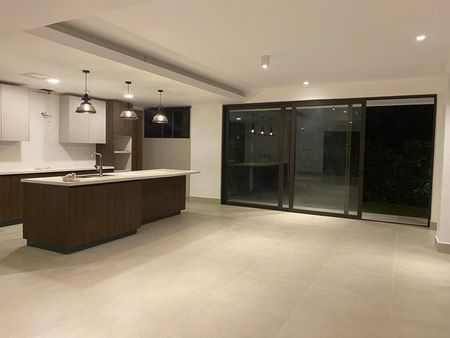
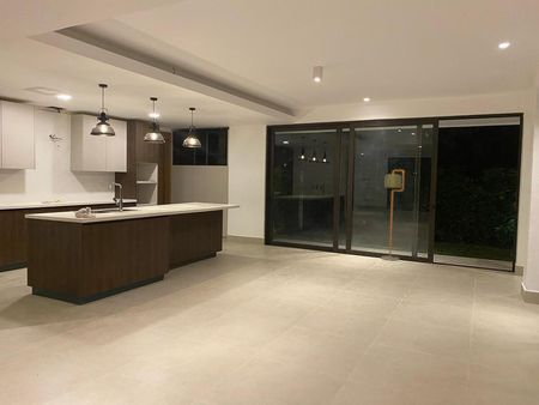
+ floor lamp [380,169,405,261]
